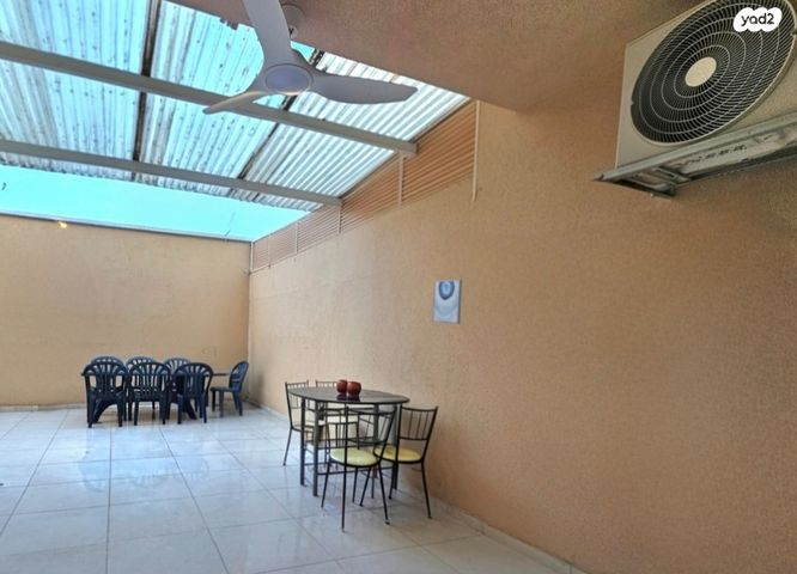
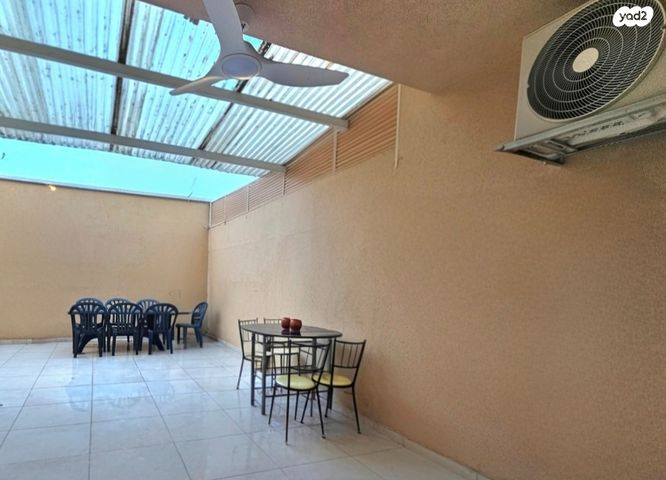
- wall art [432,279,463,325]
